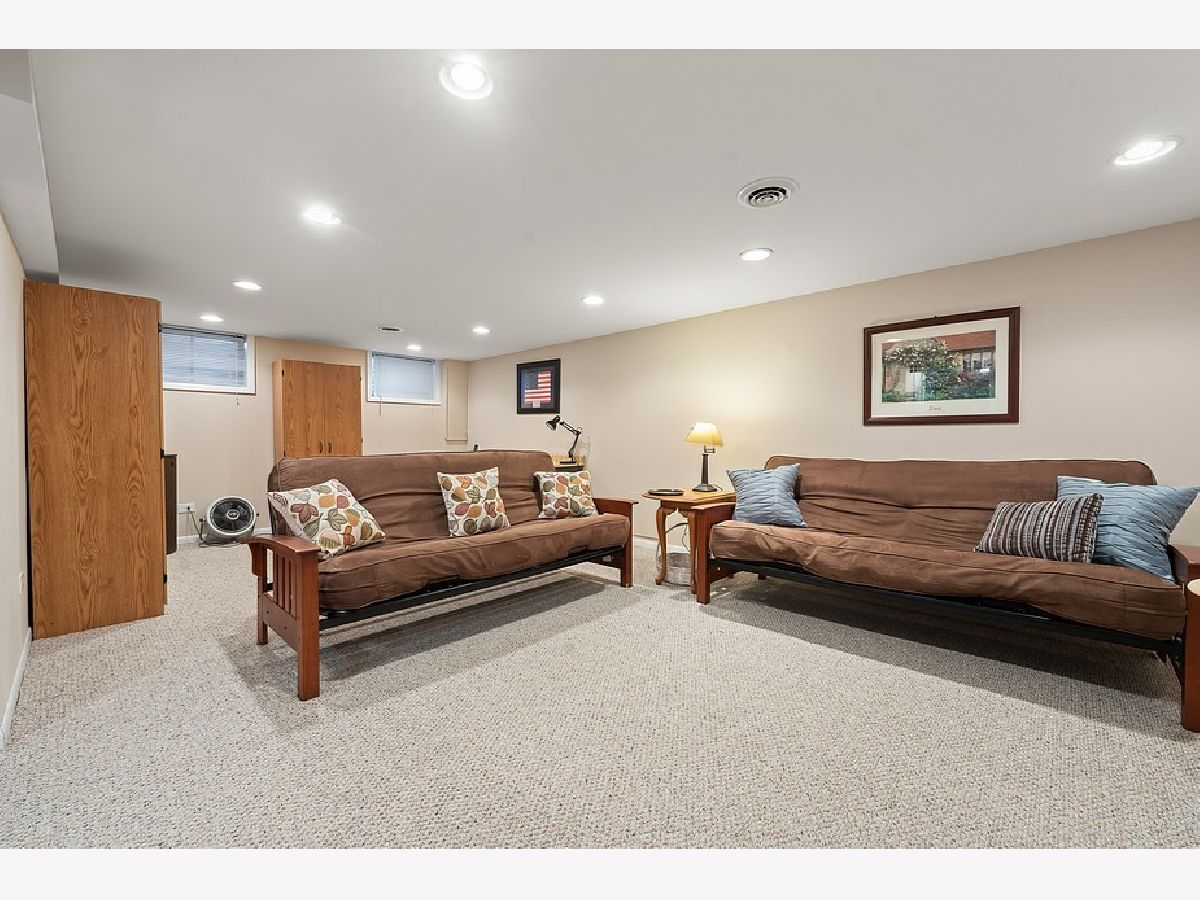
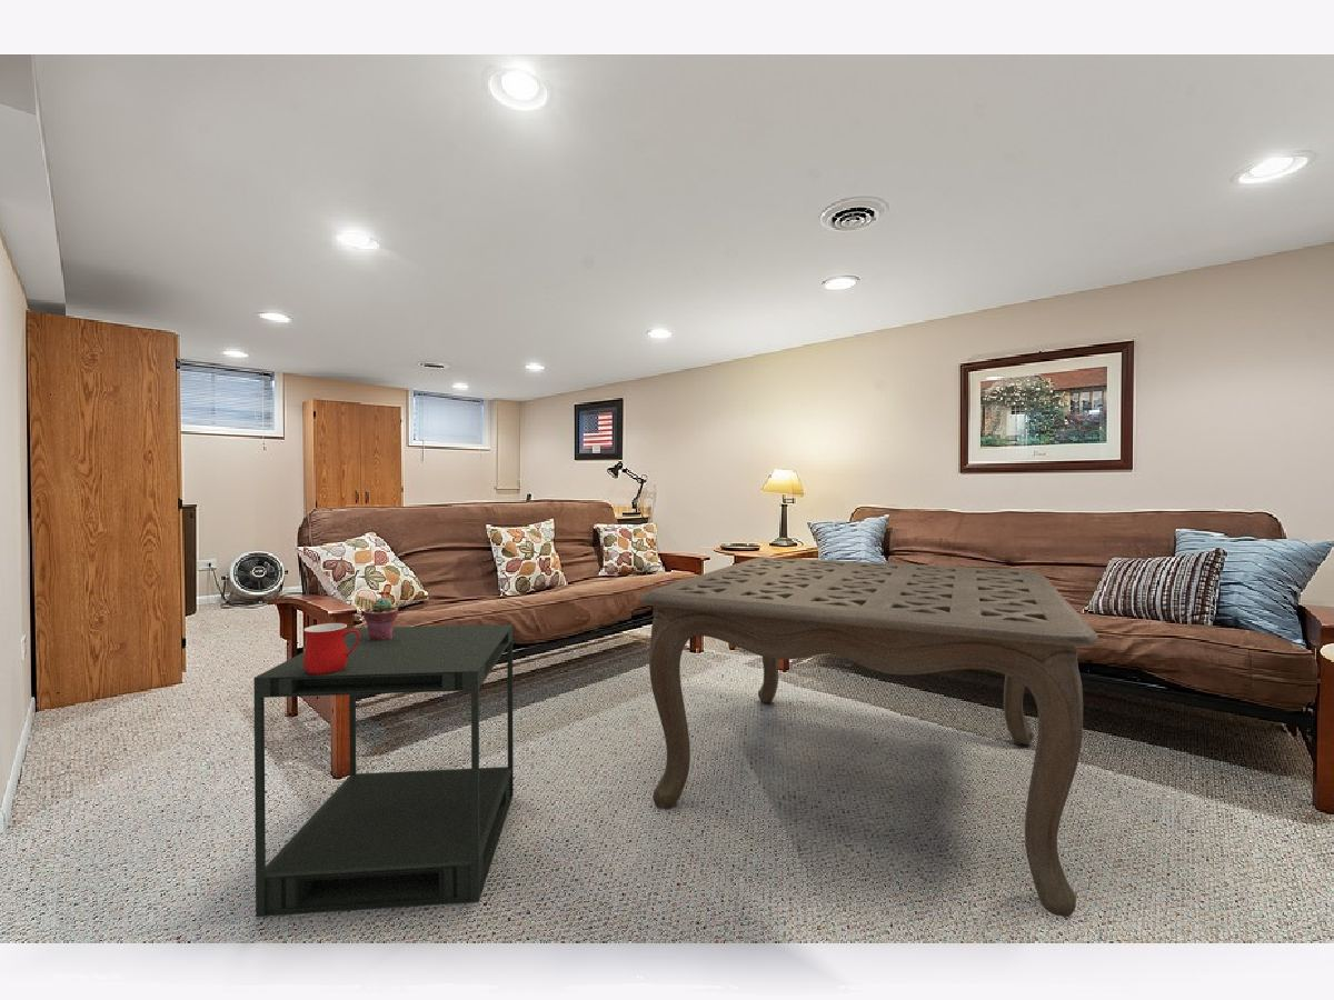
+ mug [303,622,360,674]
+ side table [252,623,515,918]
+ coffee table [640,557,1099,918]
+ potted succulent [362,596,399,641]
